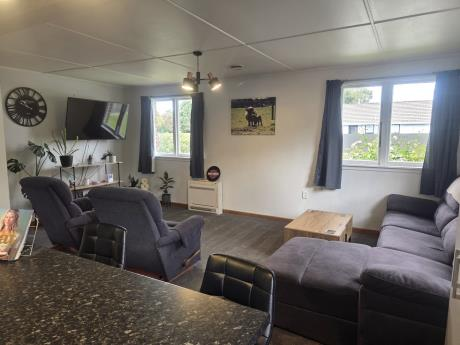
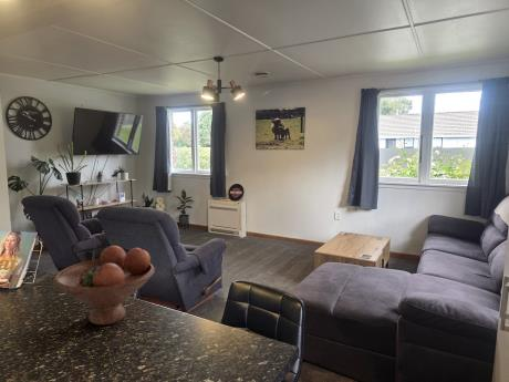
+ fruit bowl [52,245,156,327]
